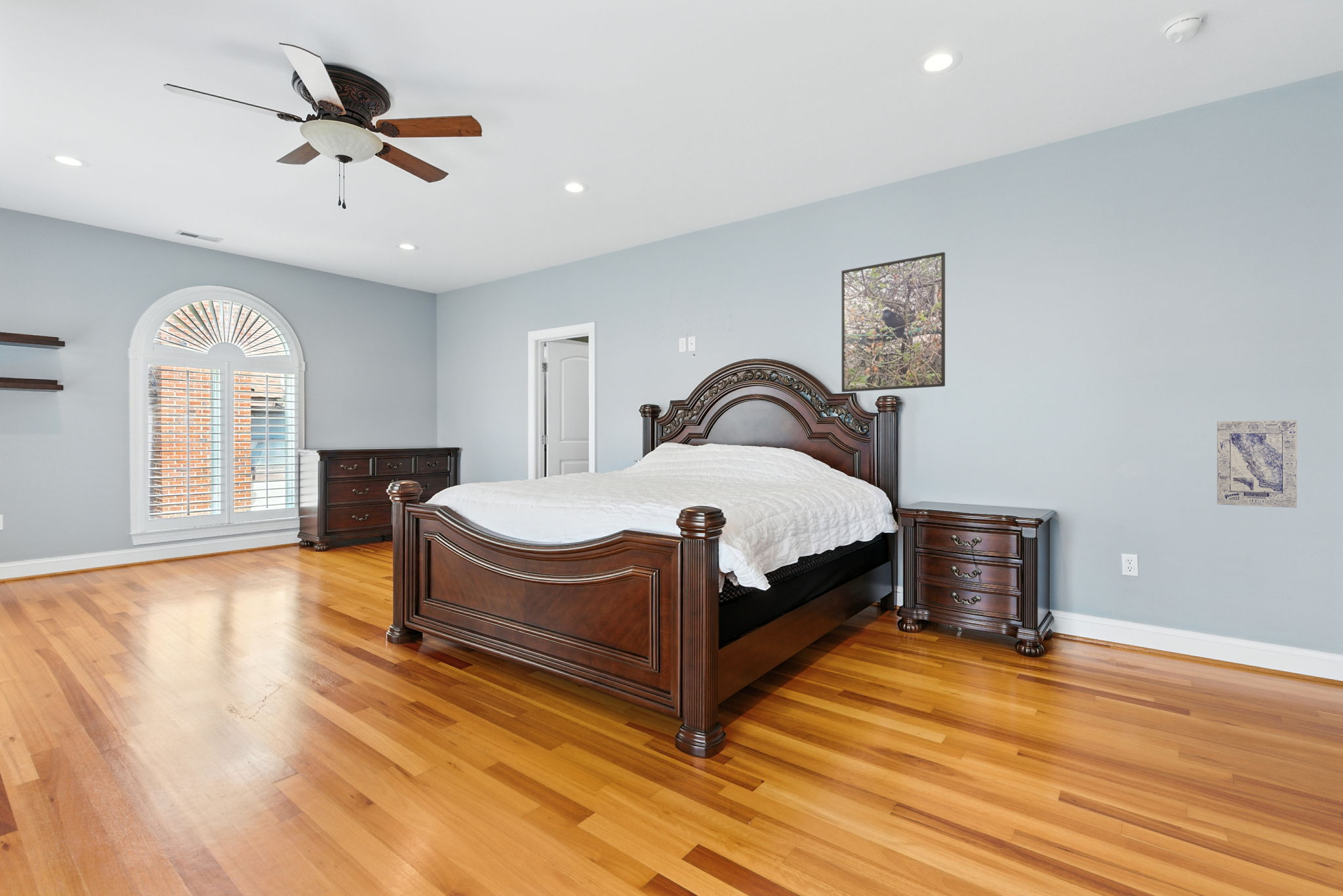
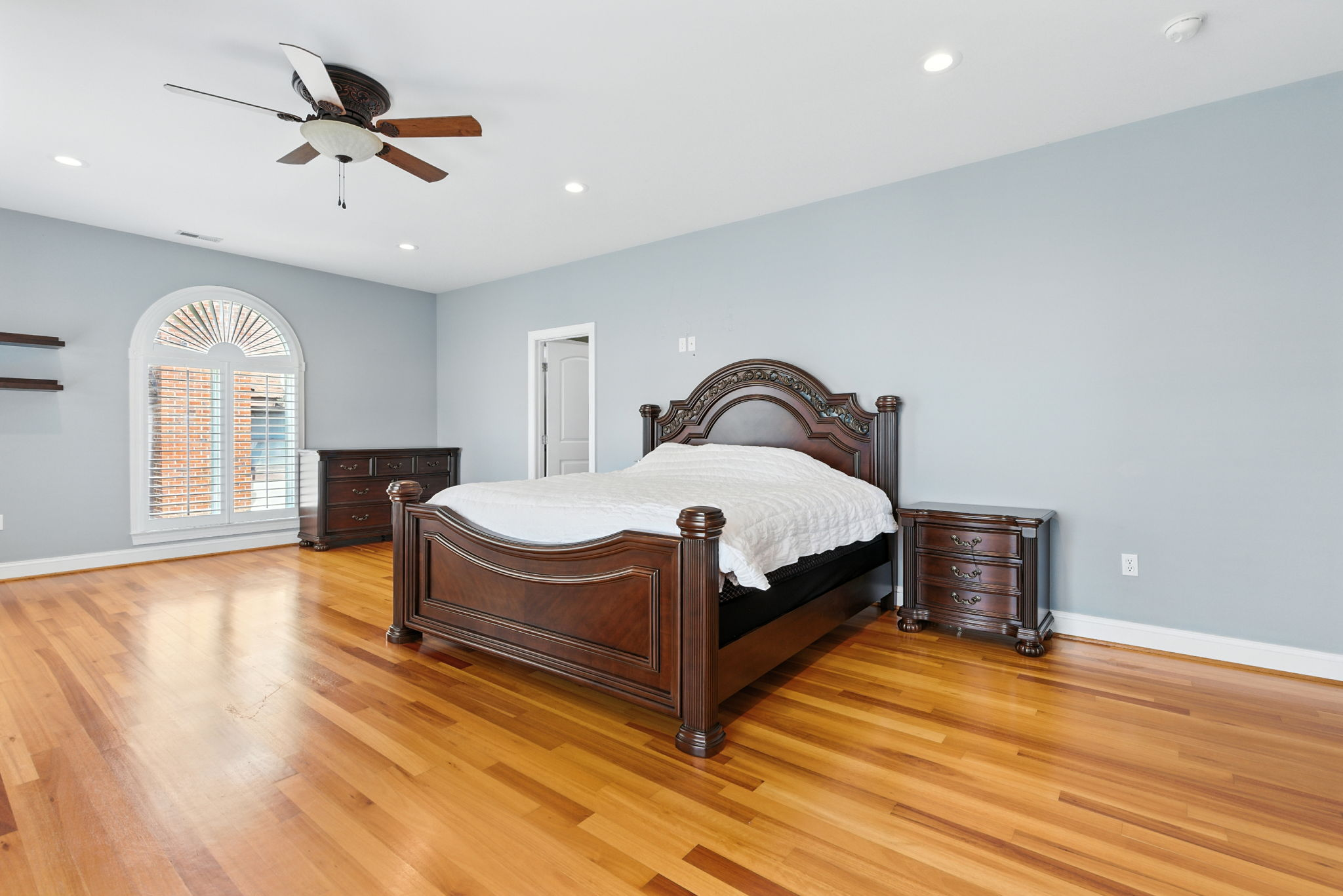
- wall art [1216,419,1298,509]
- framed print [841,252,946,393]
